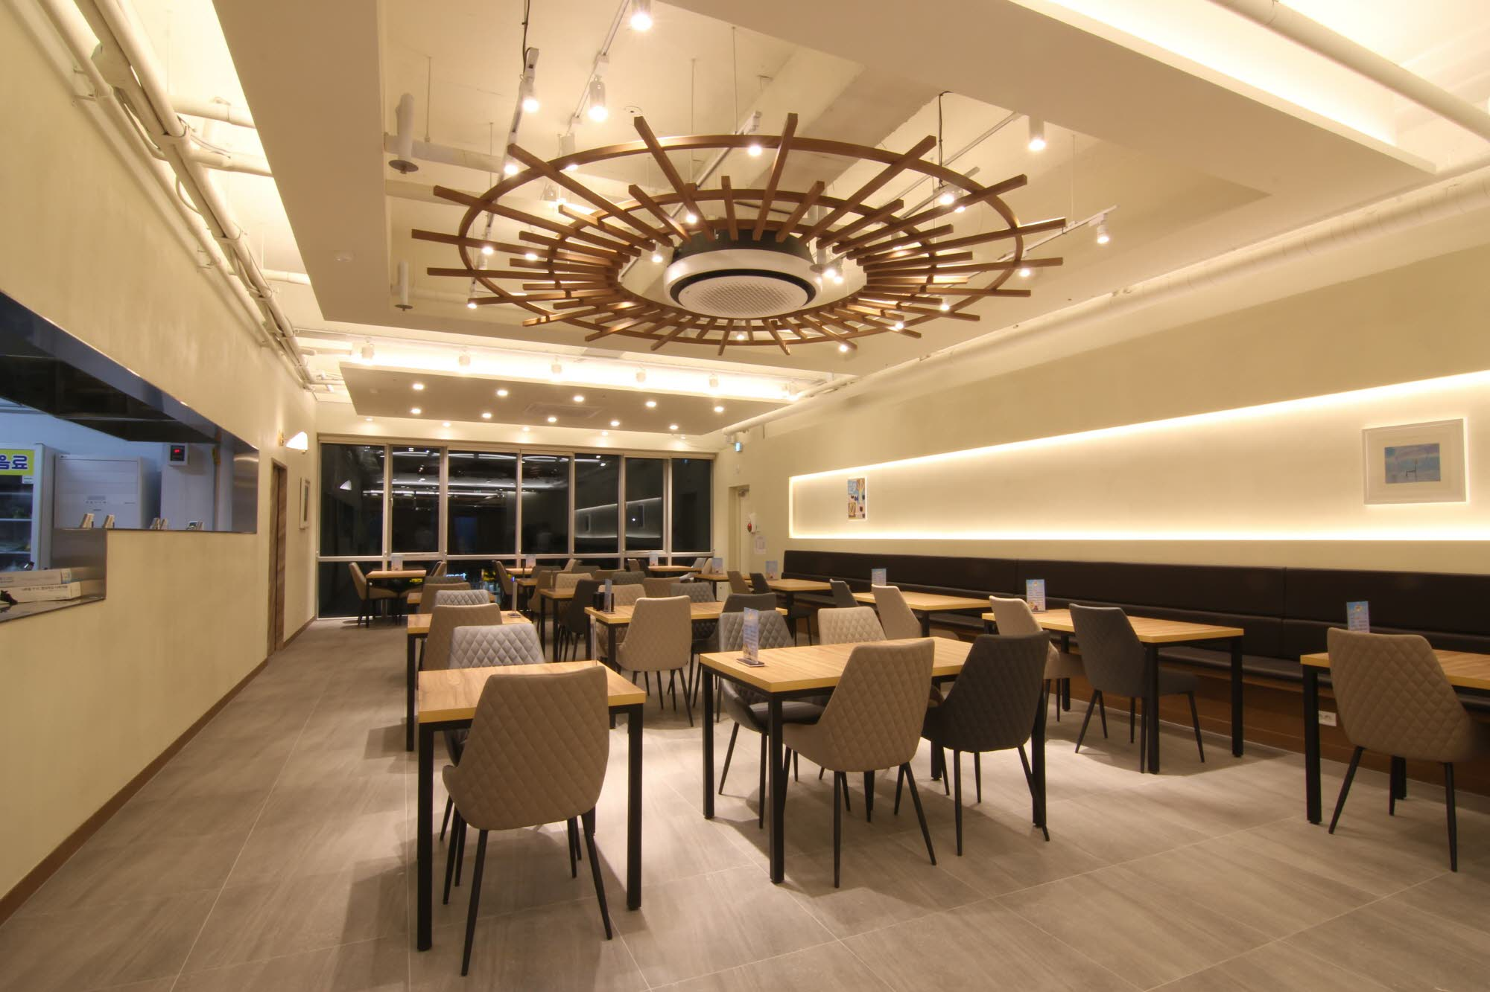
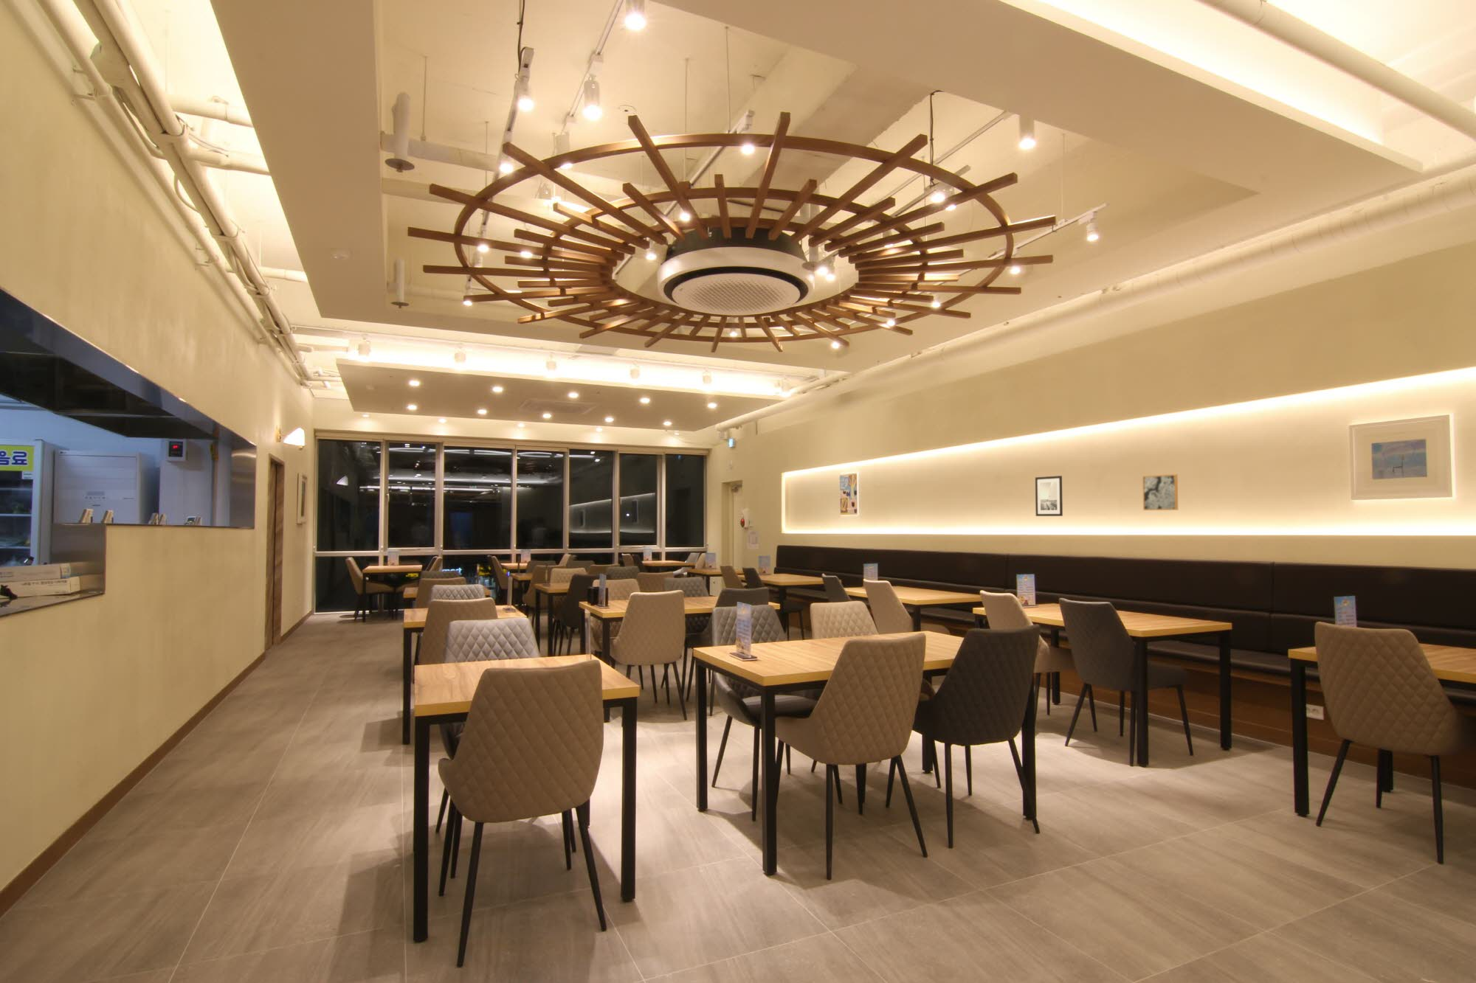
+ wall art [1141,474,1179,511]
+ wall art [1035,475,1063,517]
